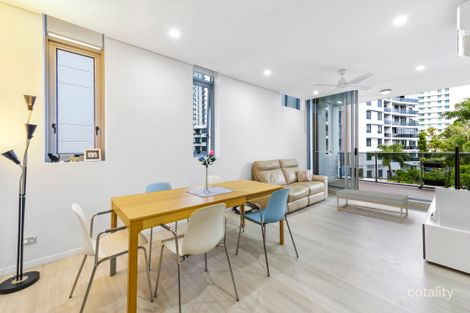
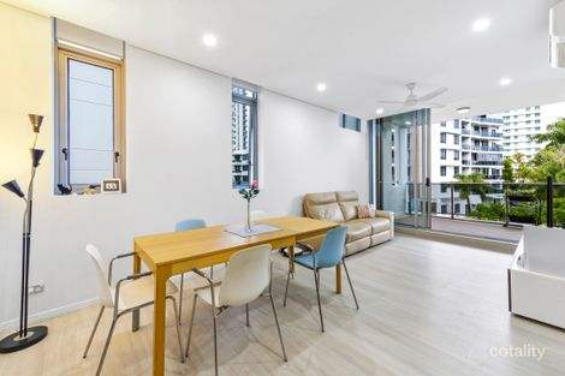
- coffee table [335,188,409,224]
